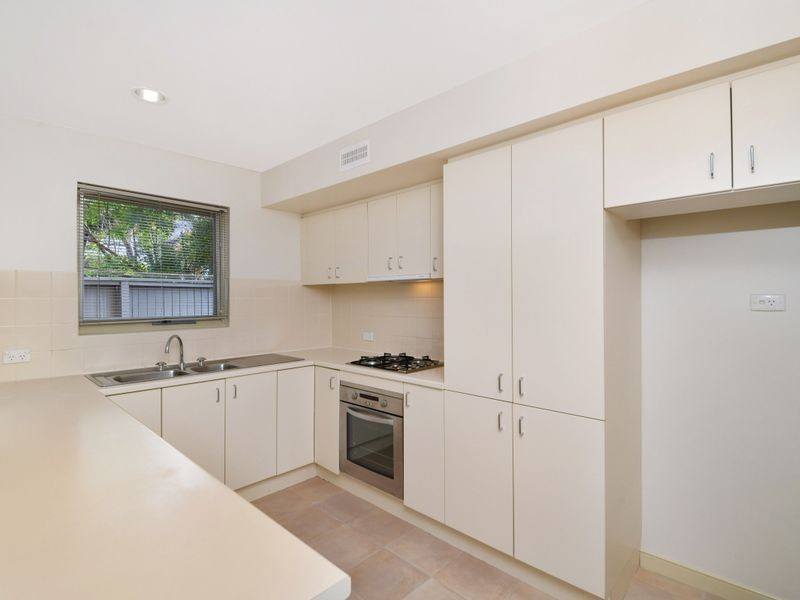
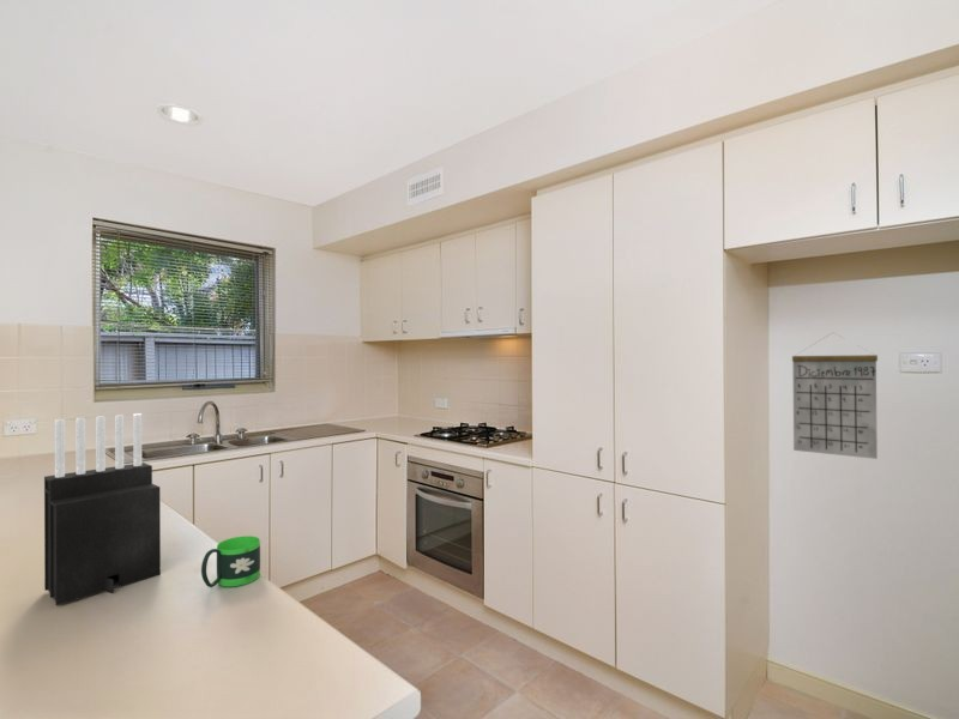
+ knife block [43,412,162,606]
+ calendar [791,332,879,460]
+ mug [200,534,261,588]
